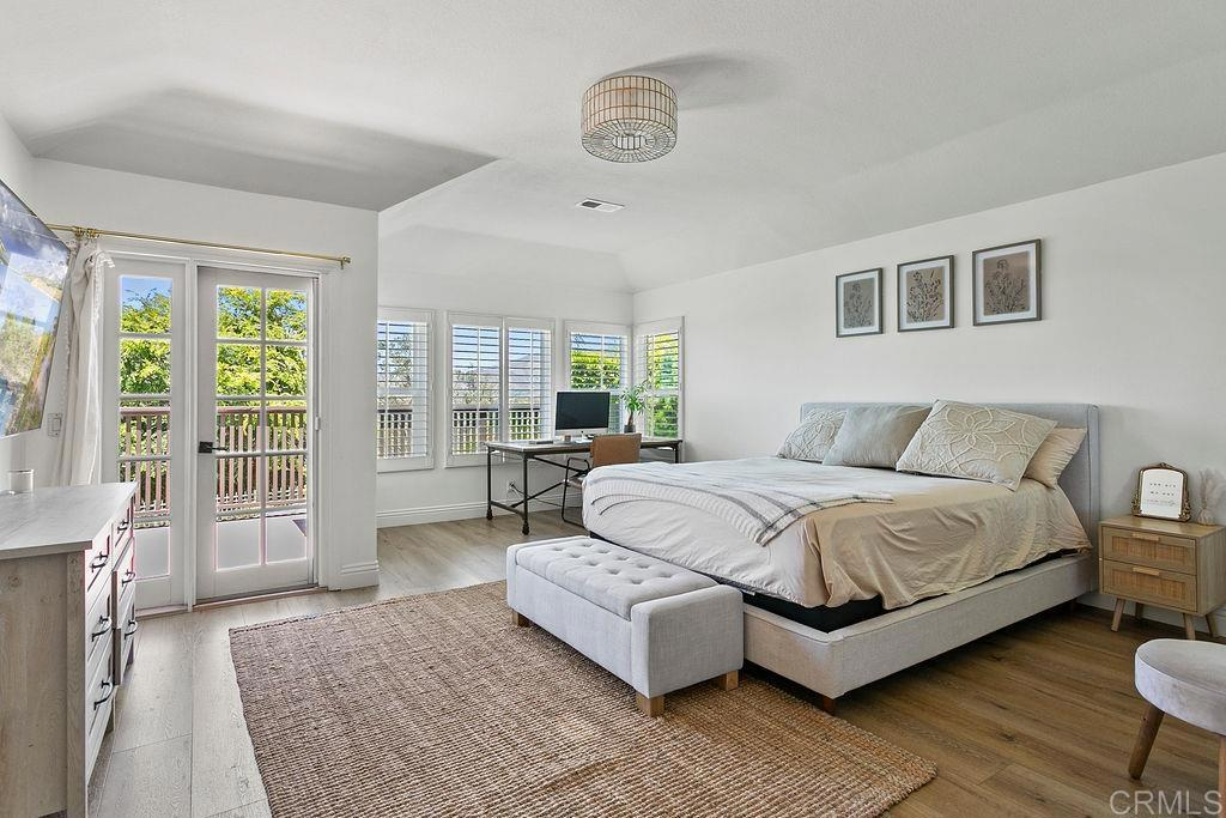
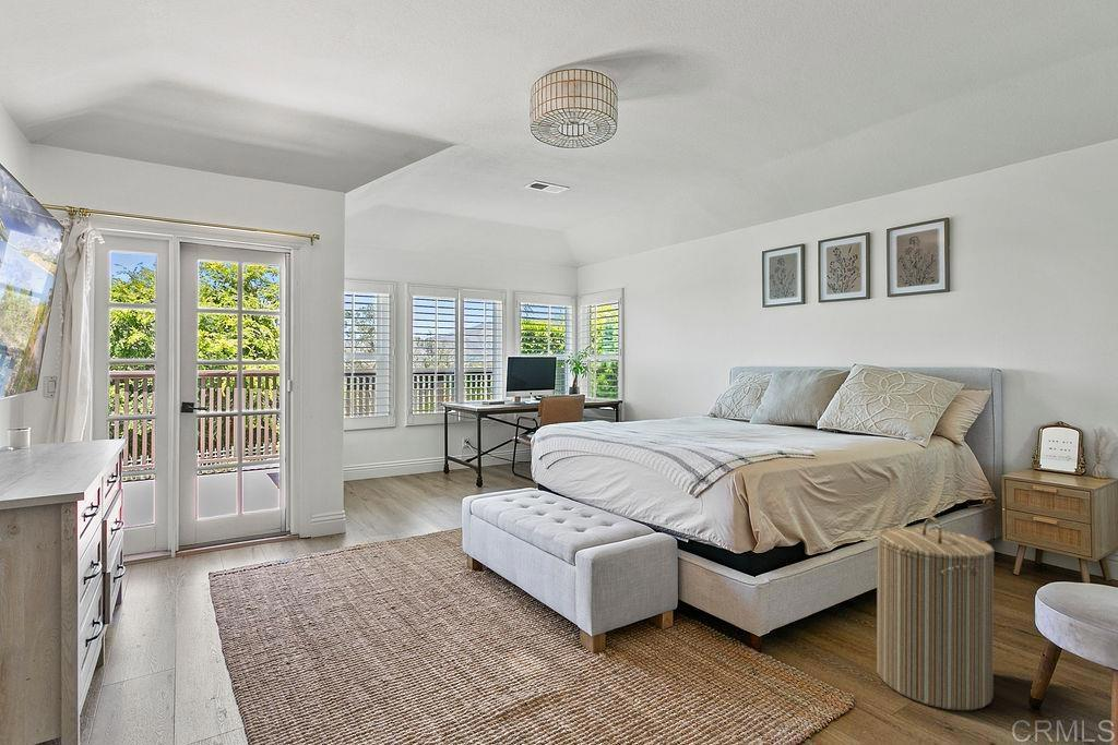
+ laundry hamper [876,516,996,711]
